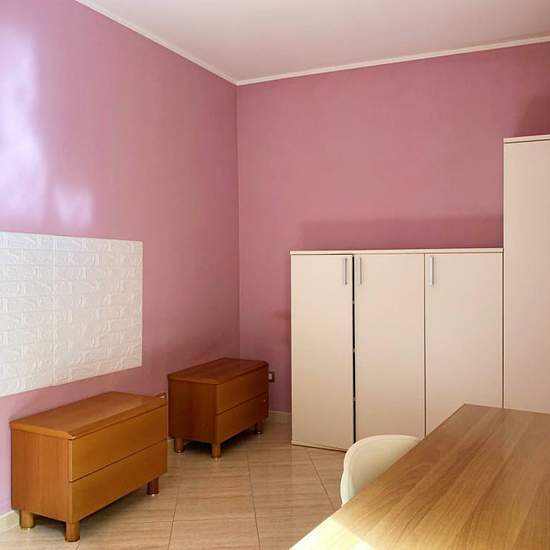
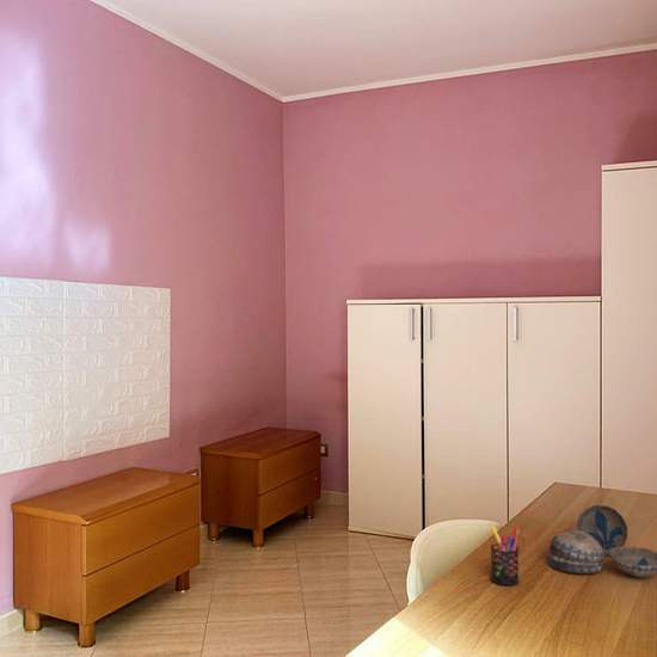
+ pen holder [490,524,521,587]
+ decorative bowl [547,504,657,578]
